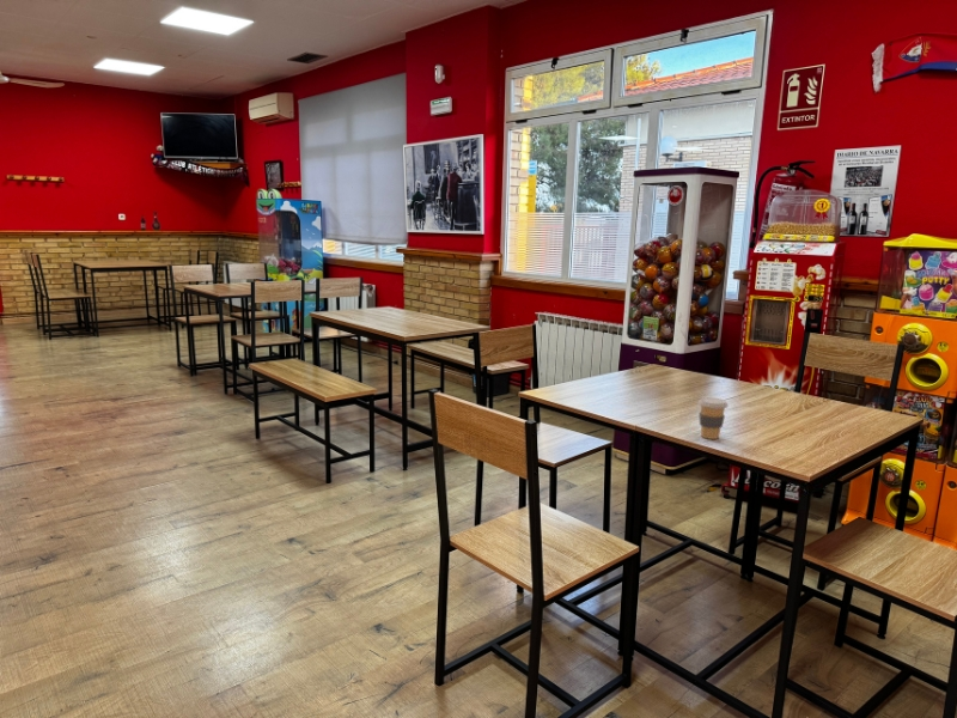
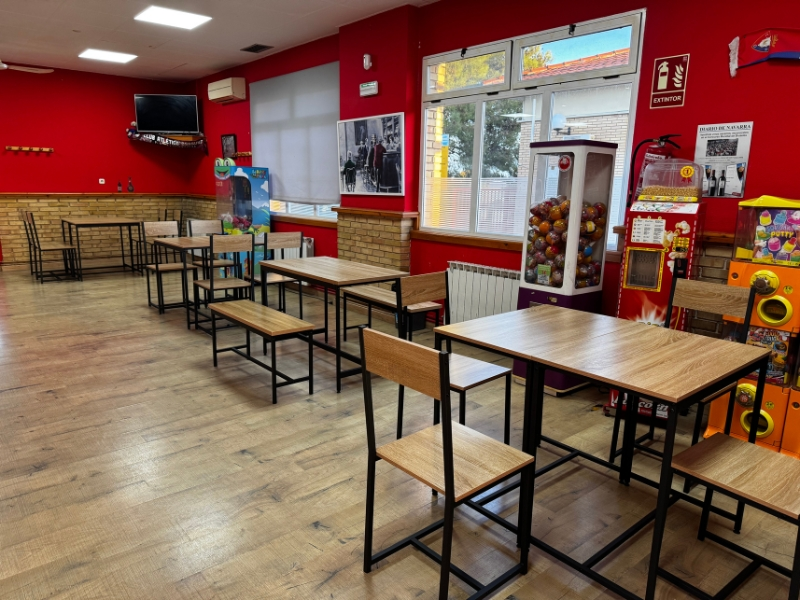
- coffee cup [697,396,730,440]
